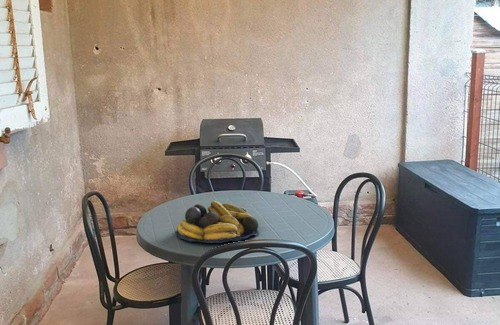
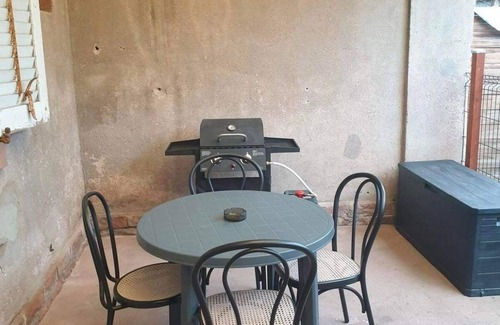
- fruit bowl [175,200,261,244]
